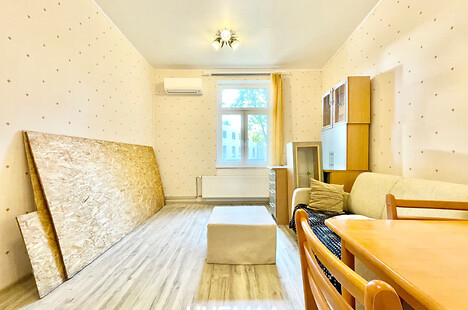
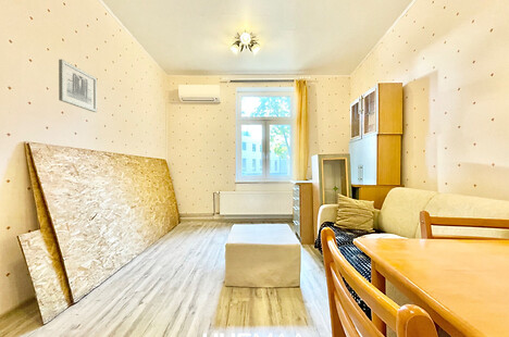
+ wall art [58,59,98,113]
